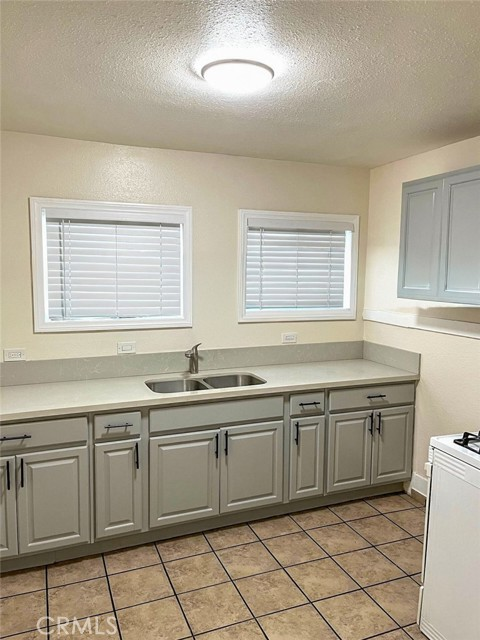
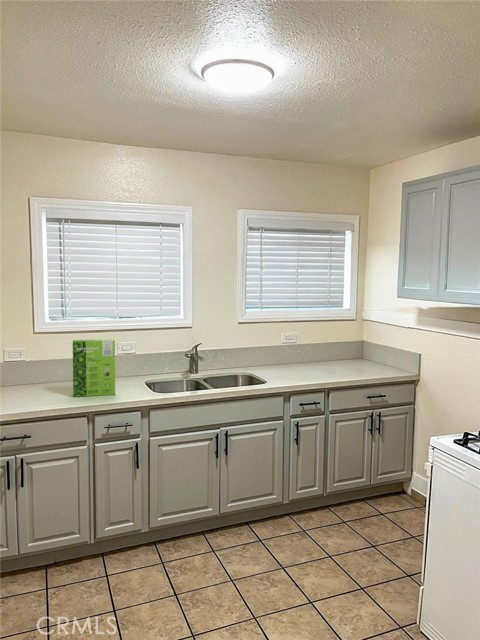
+ cake mix box [72,338,116,398]
